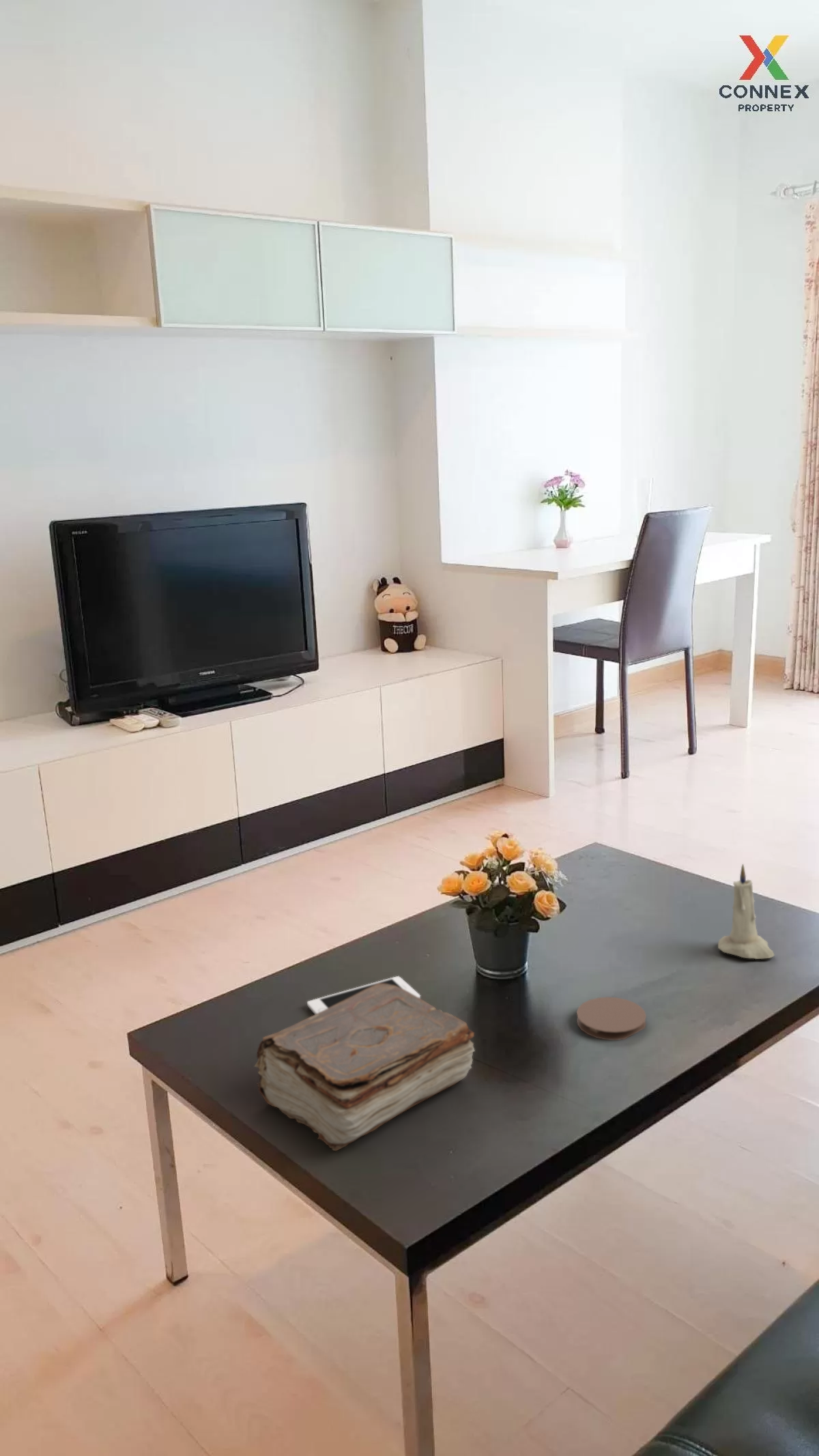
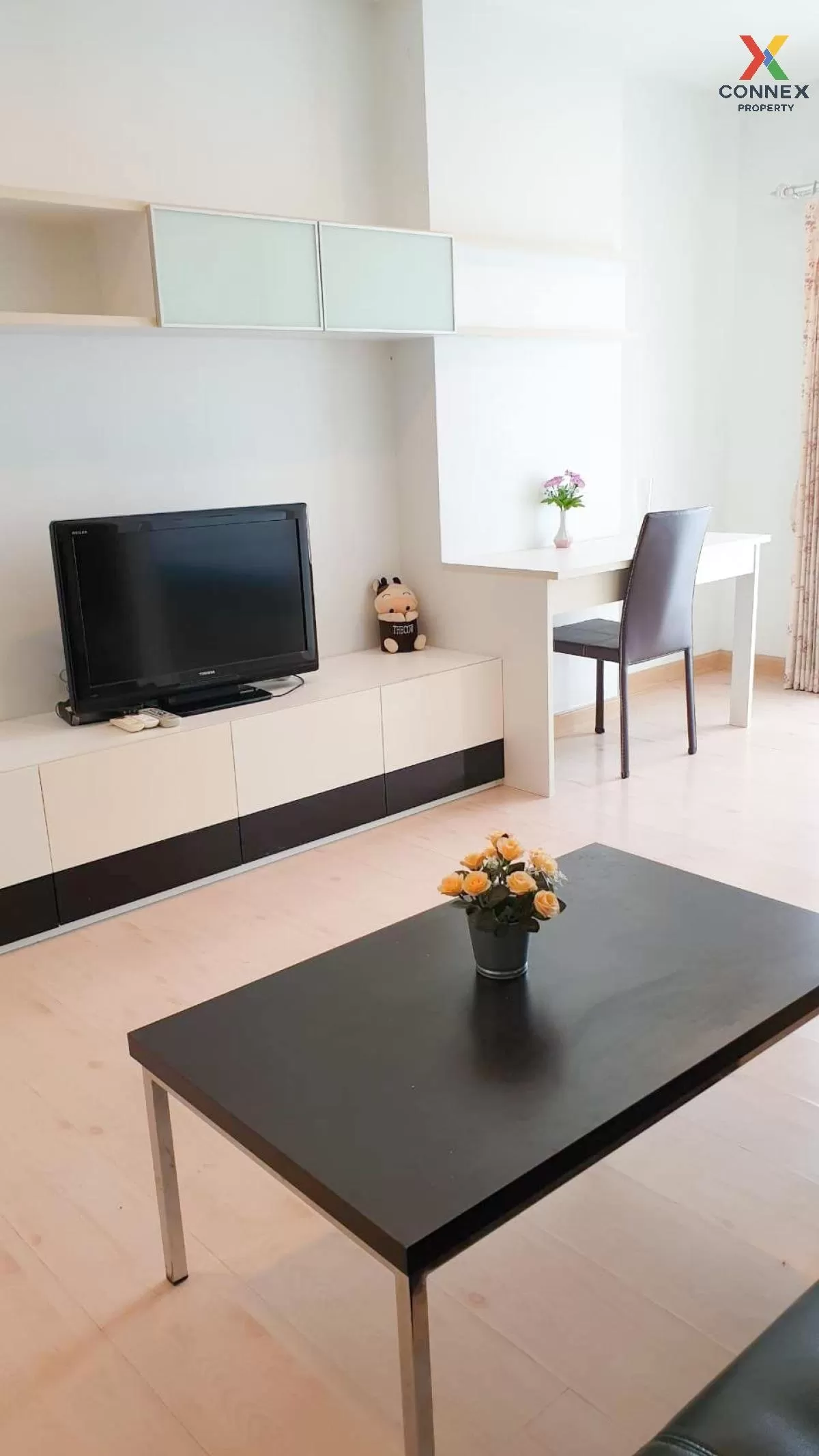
- coaster [576,997,647,1041]
- book [254,984,476,1152]
- cell phone [306,975,421,1014]
- candle [717,863,775,960]
